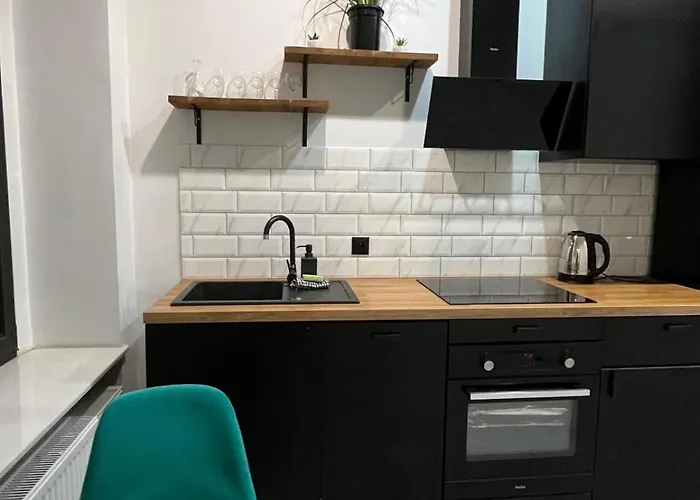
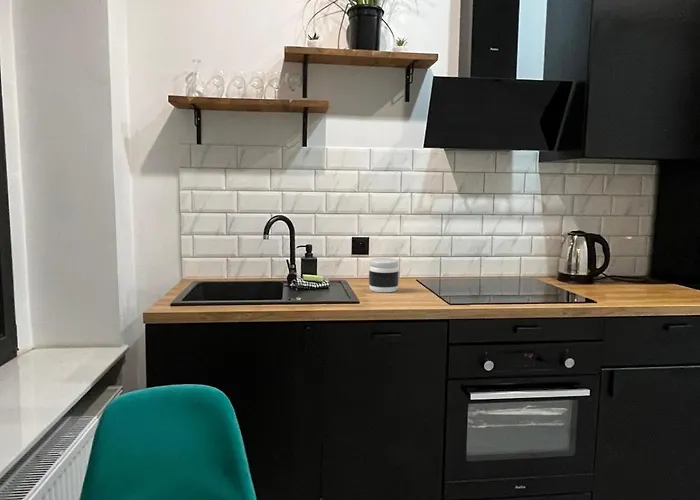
+ jar [368,257,400,293]
